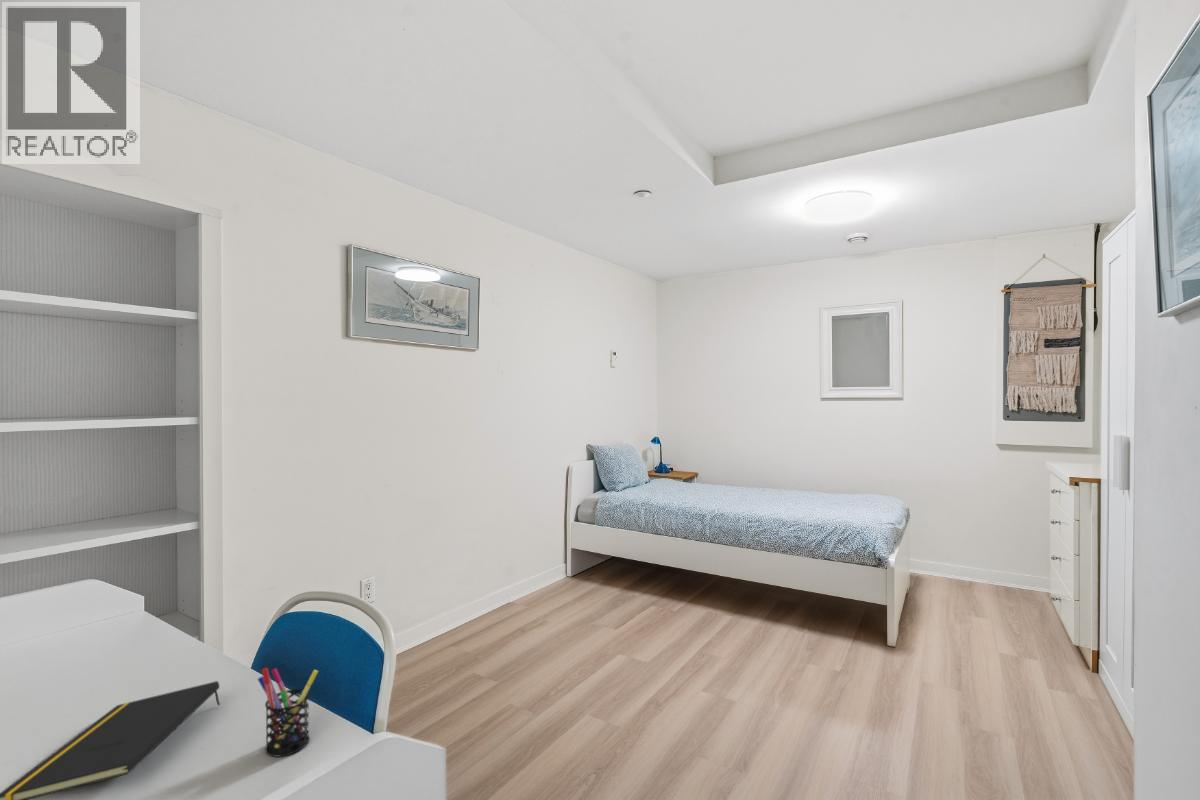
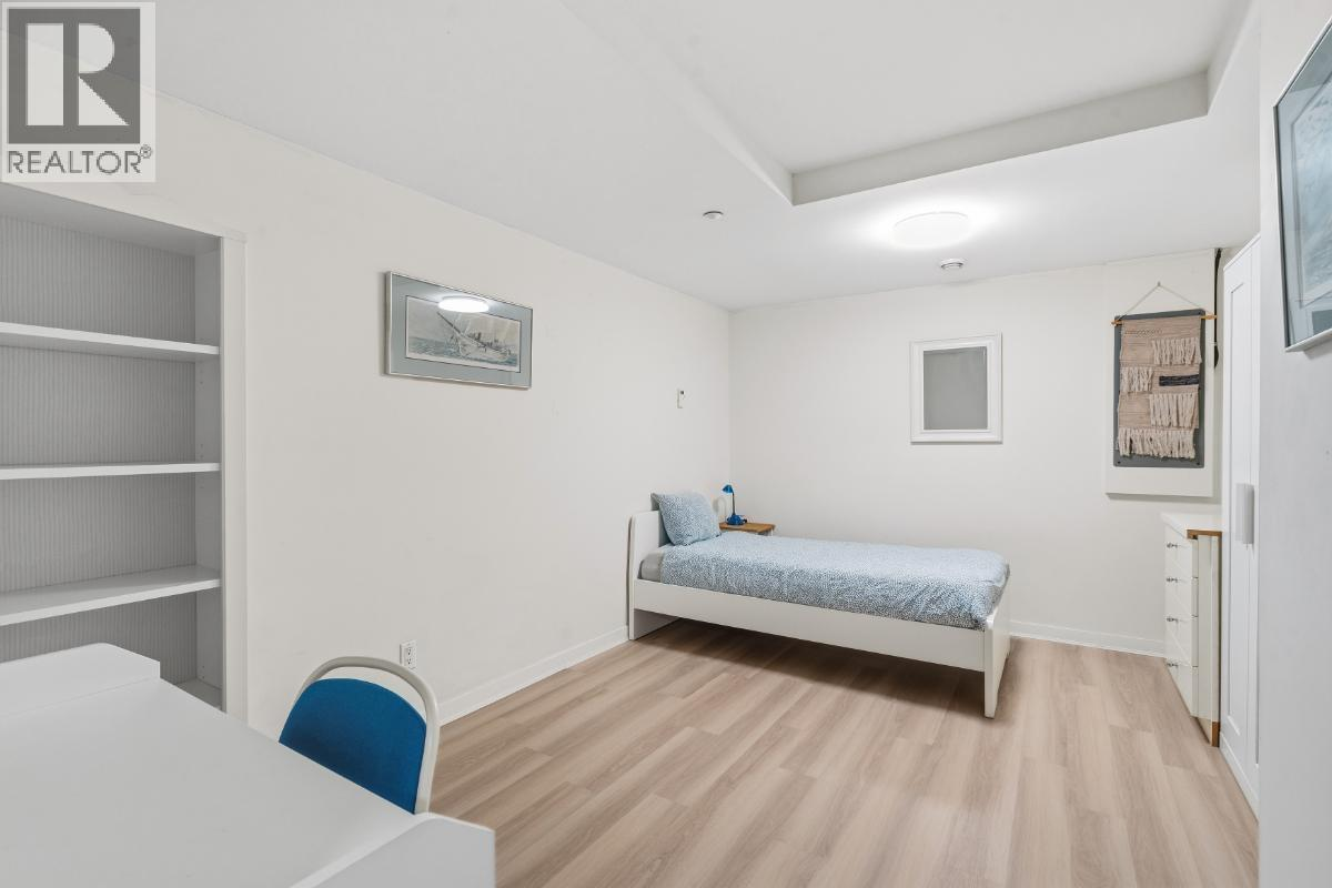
- pen holder [257,667,319,758]
- notepad [0,680,221,800]
